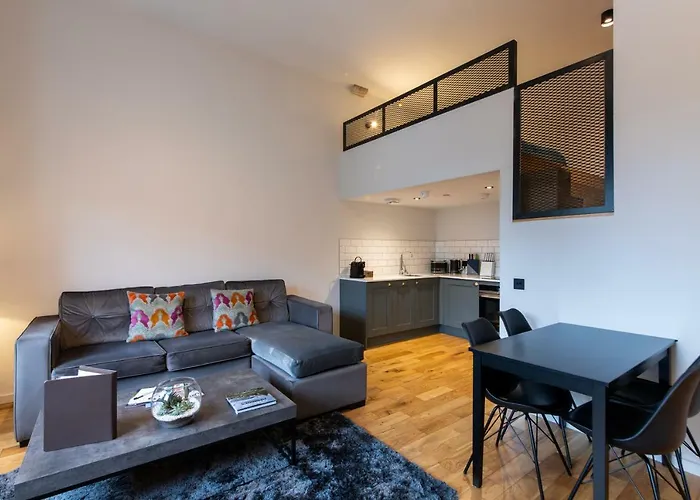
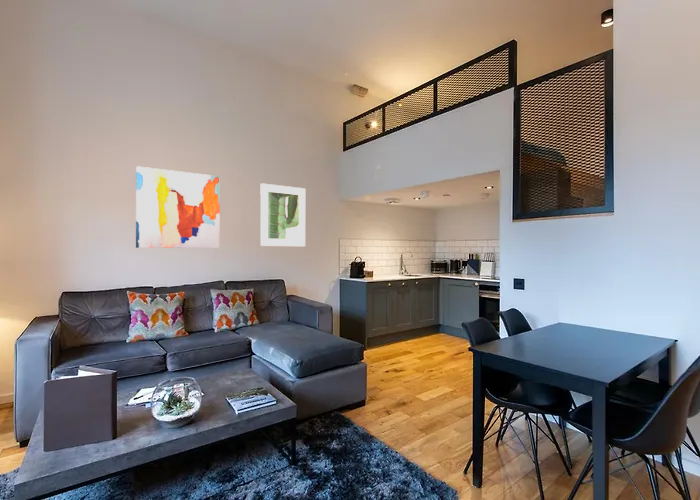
+ wall art [135,165,221,249]
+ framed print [259,182,306,247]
